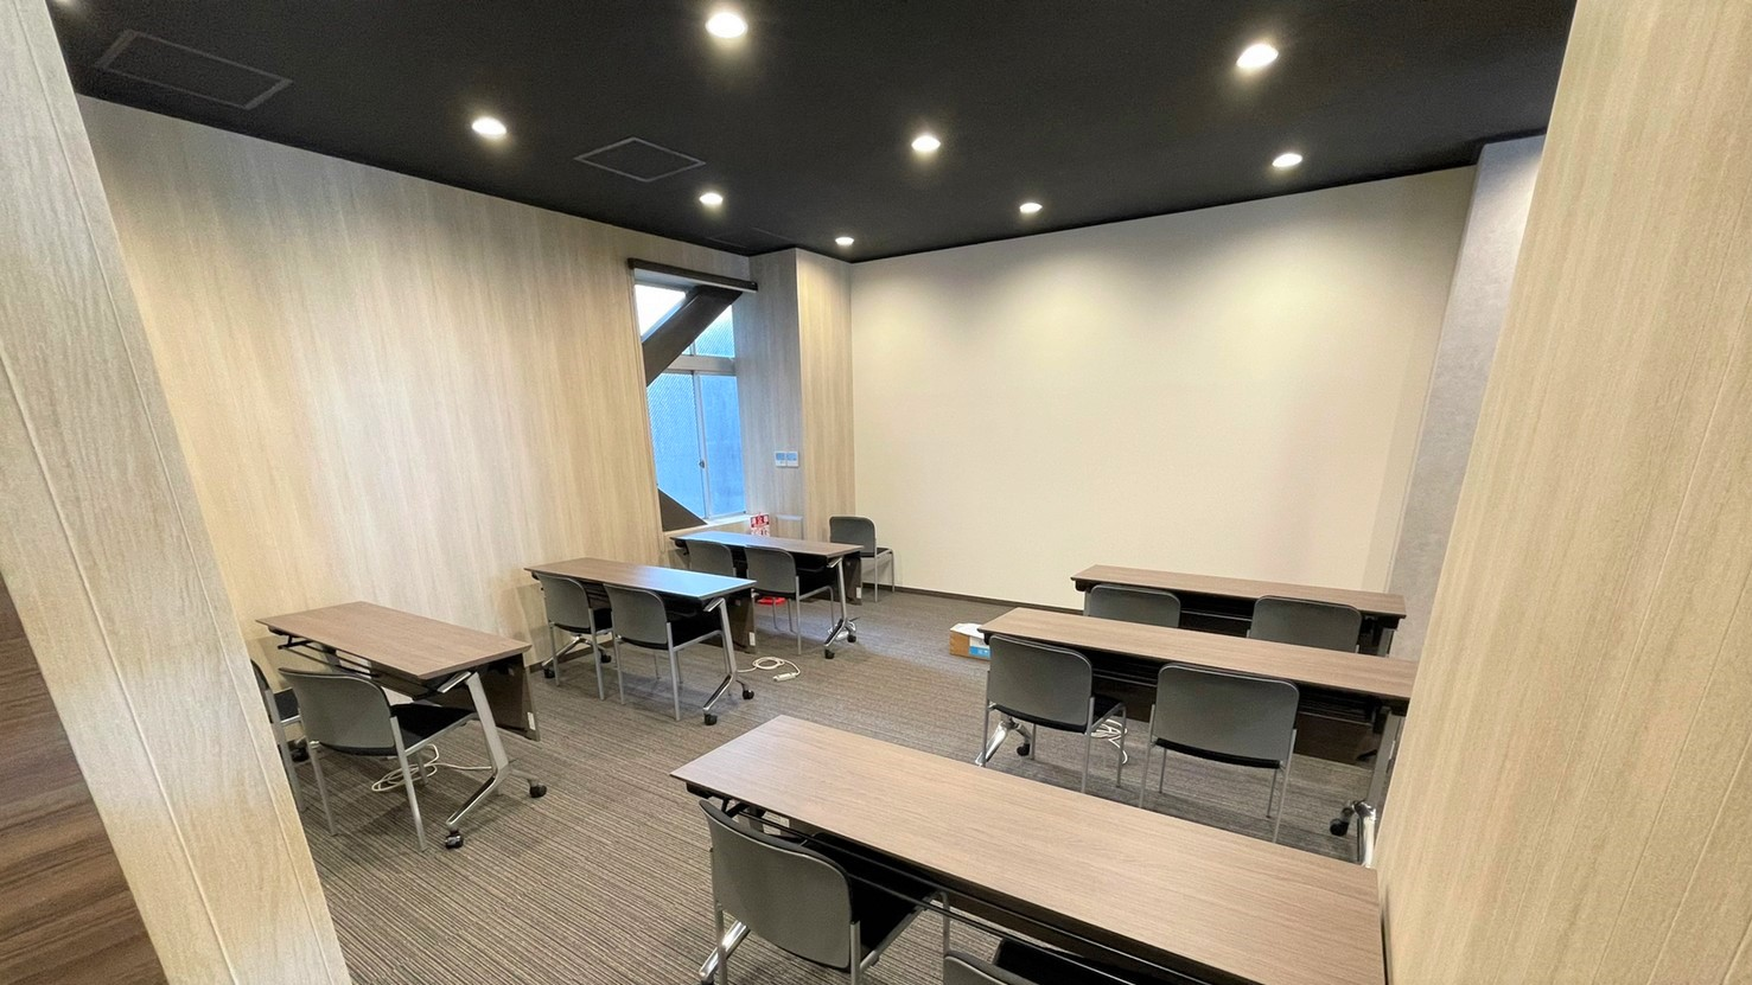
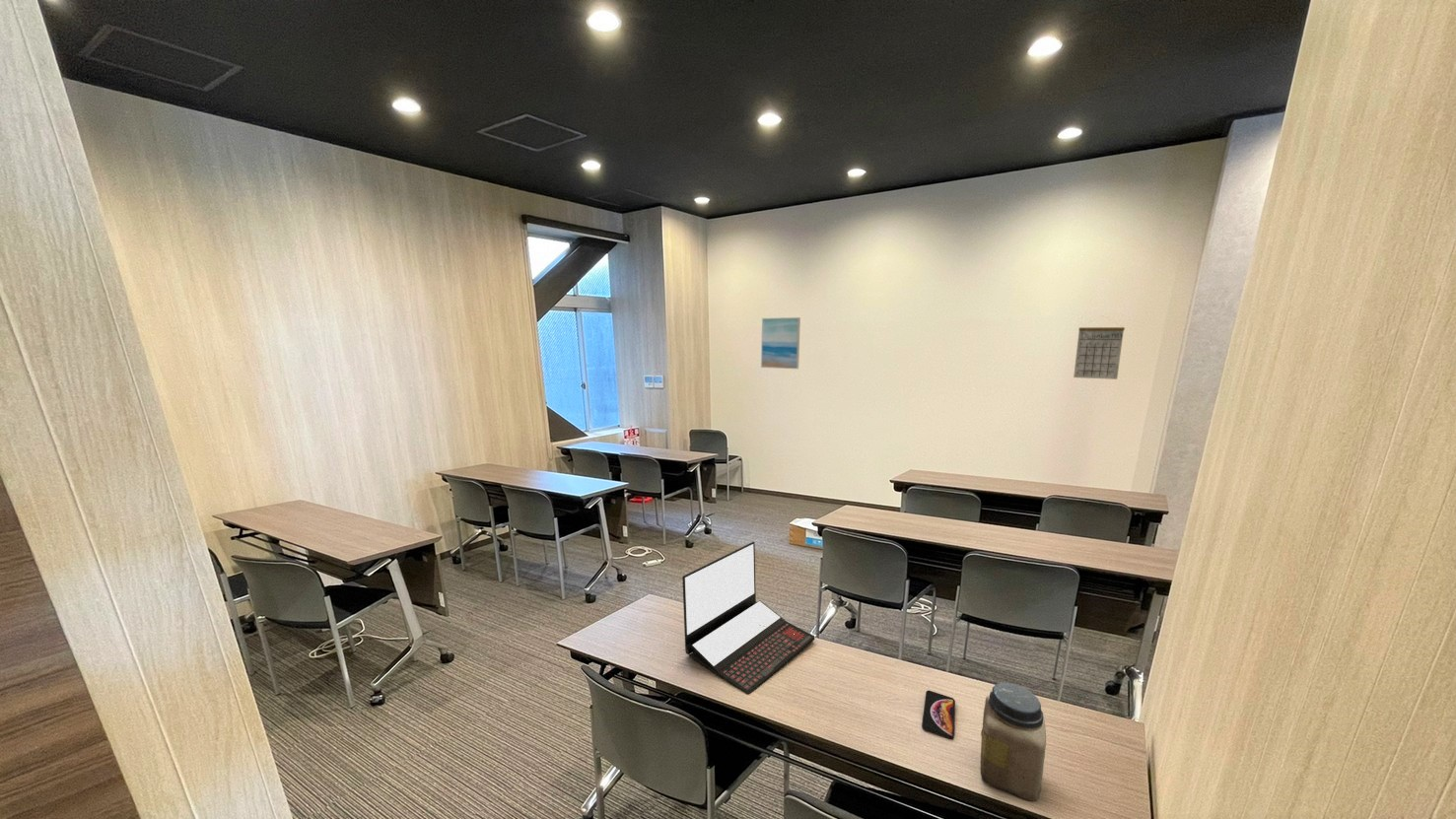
+ jar [980,682,1047,802]
+ laptop [681,541,815,696]
+ wall art [760,316,801,370]
+ calendar [1073,314,1126,380]
+ smartphone [921,690,956,740]
